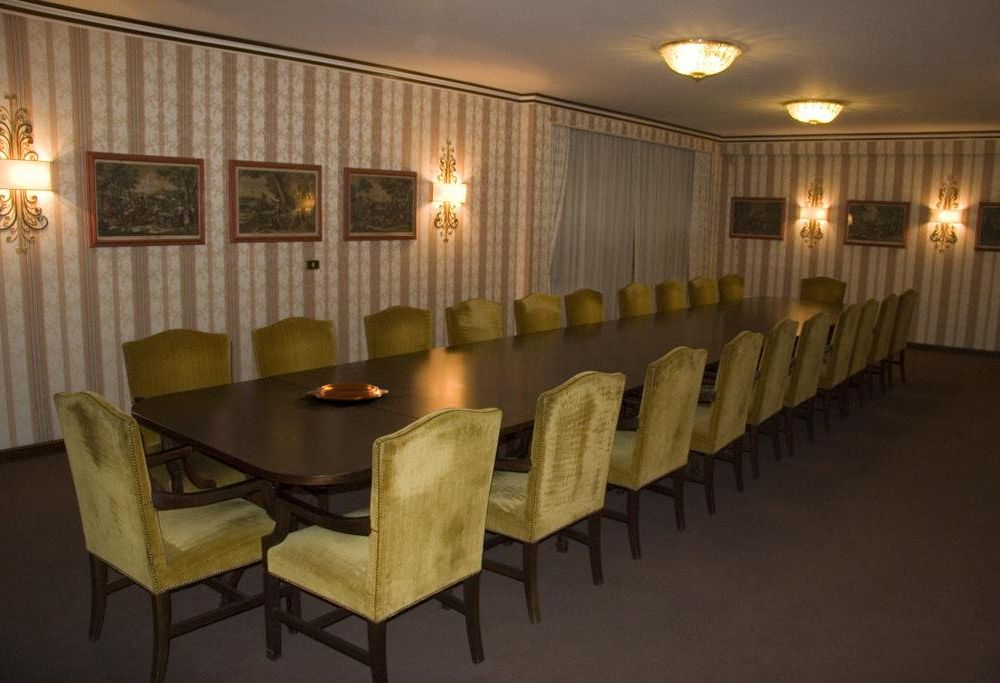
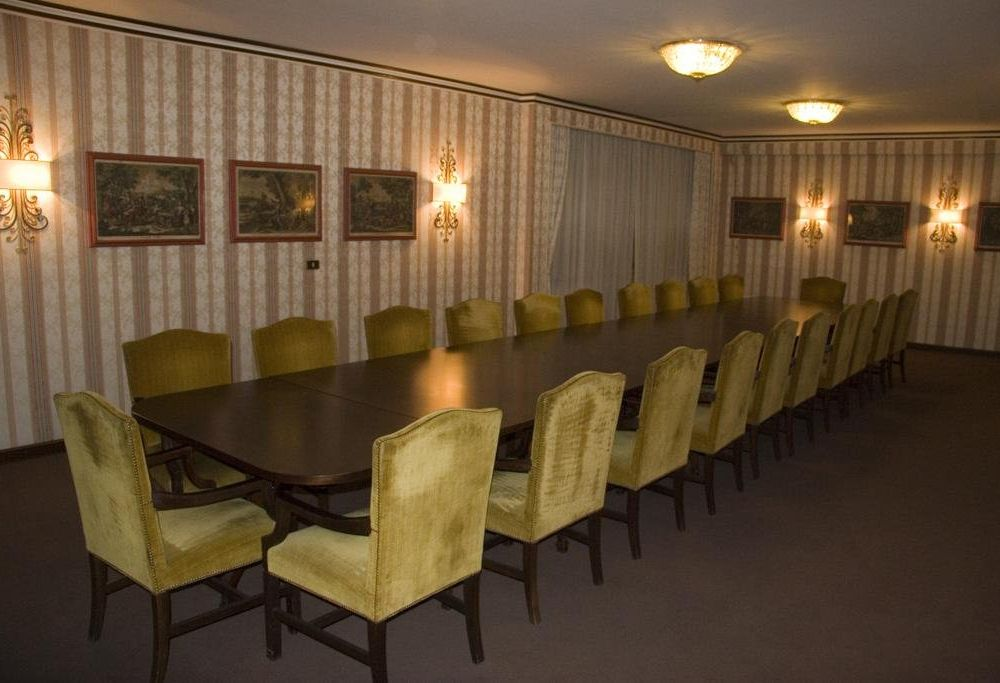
- decorative bowl [307,382,389,402]
